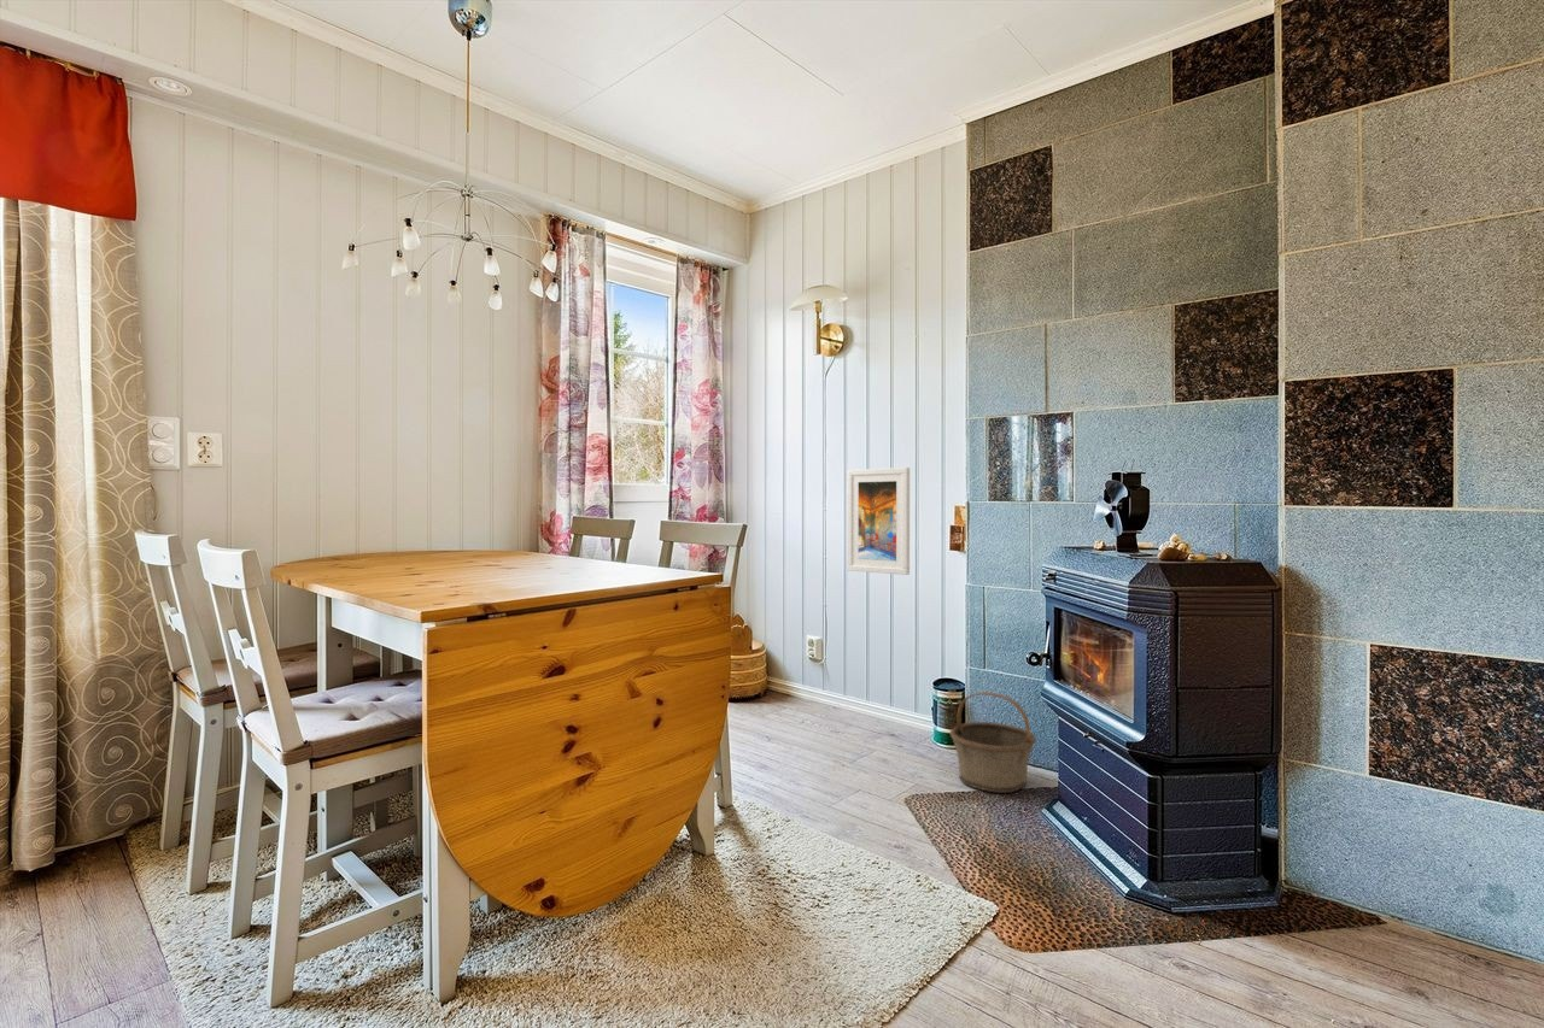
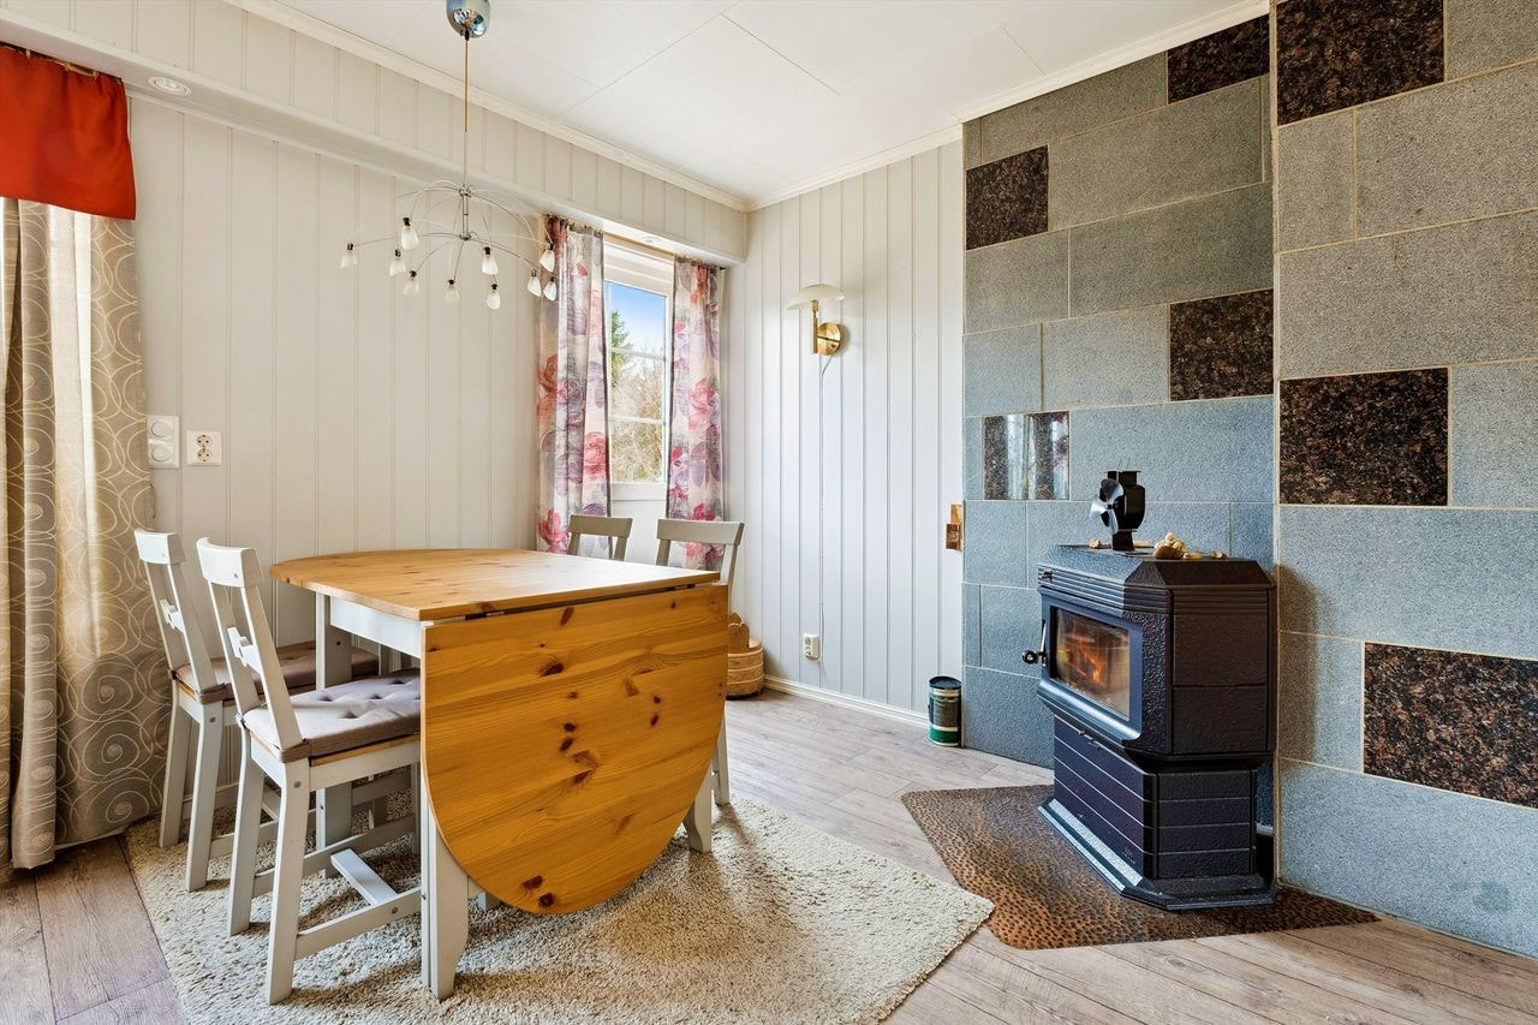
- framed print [847,466,911,576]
- basket [949,691,1037,794]
